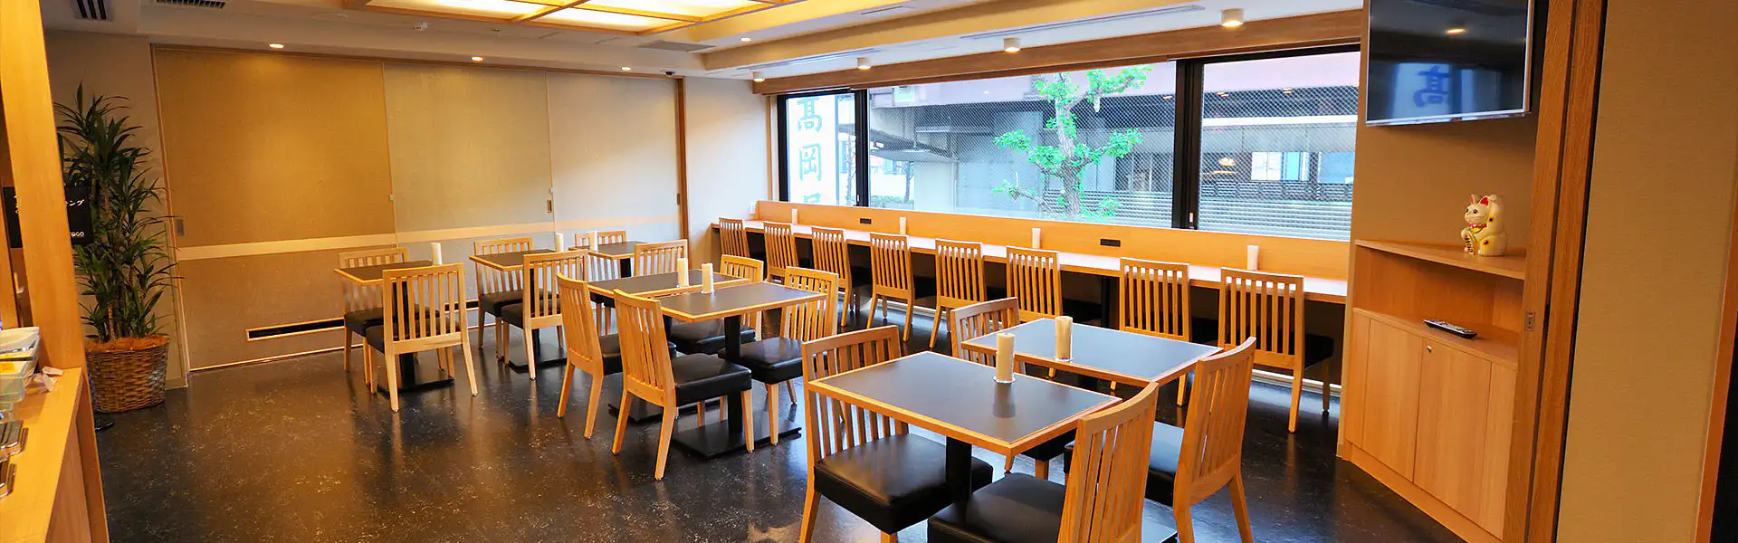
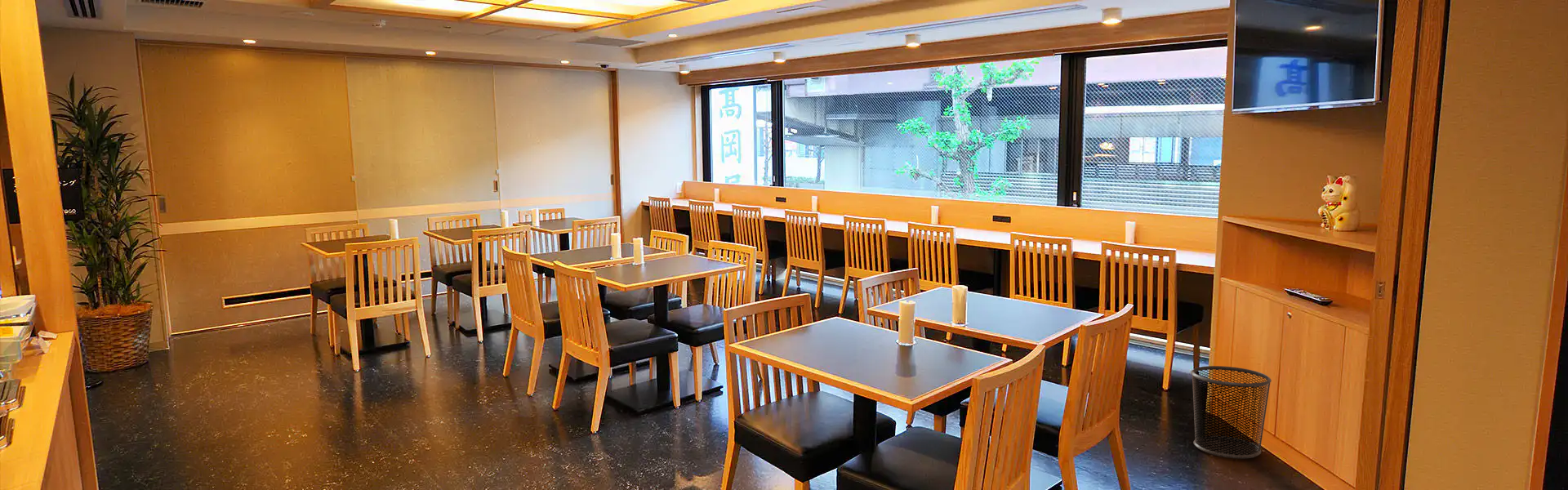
+ waste bin [1190,365,1272,459]
